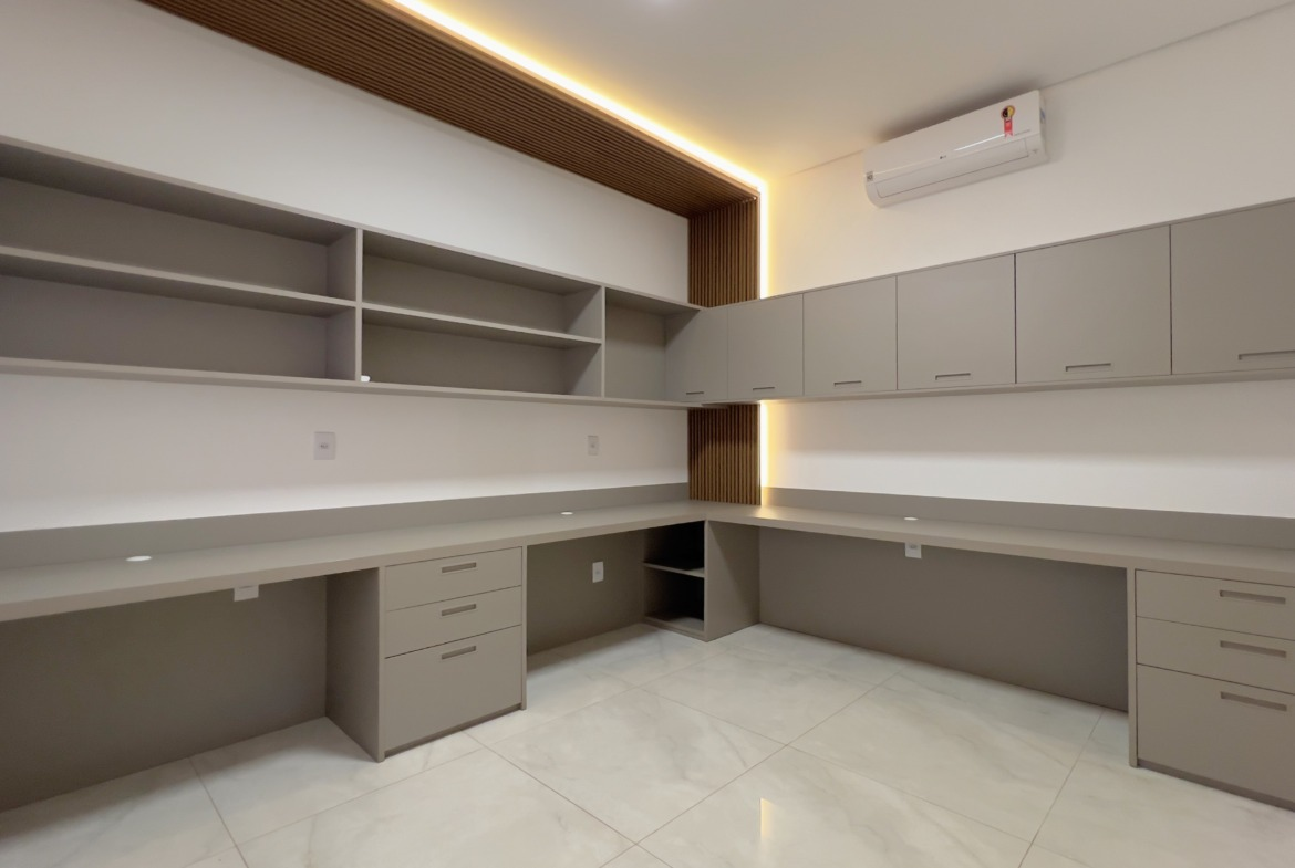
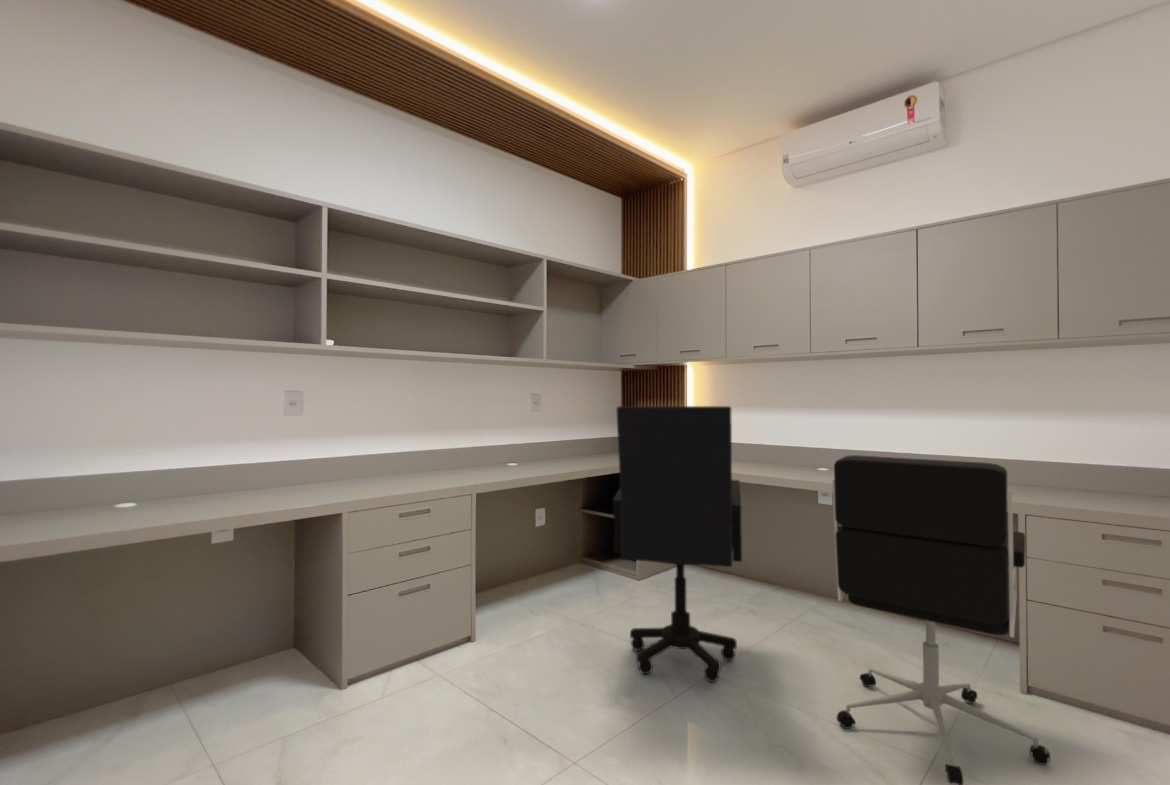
+ office chair [831,454,1051,785]
+ office chair [612,405,743,683]
